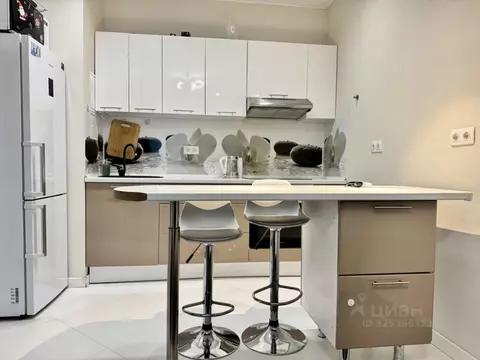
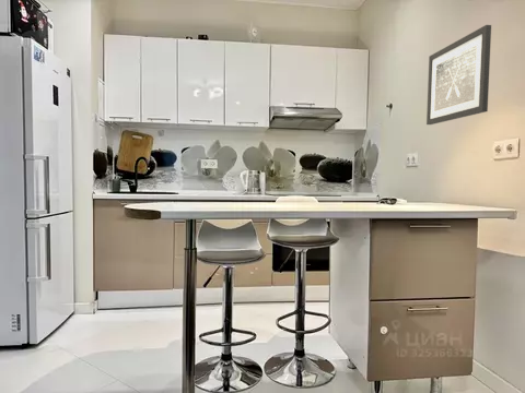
+ wall art [425,24,492,126]
